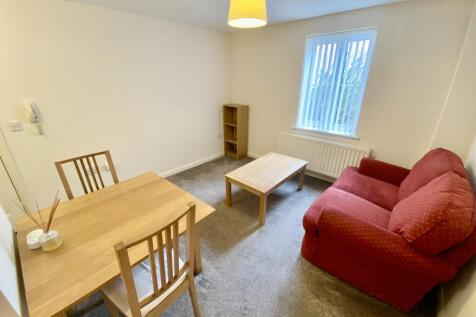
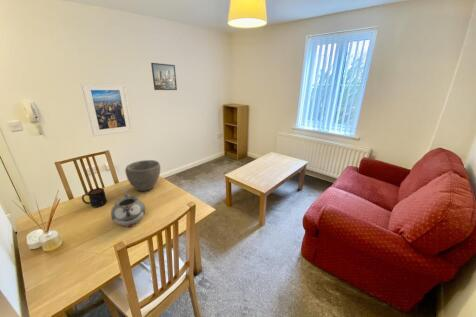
+ mug [81,187,108,208]
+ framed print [80,82,134,137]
+ teapot [110,192,146,228]
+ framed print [150,62,178,91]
+ bowl [124,159,161,192]
